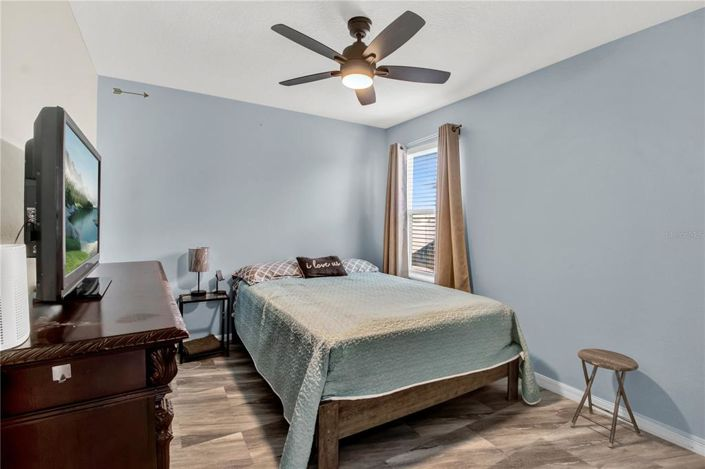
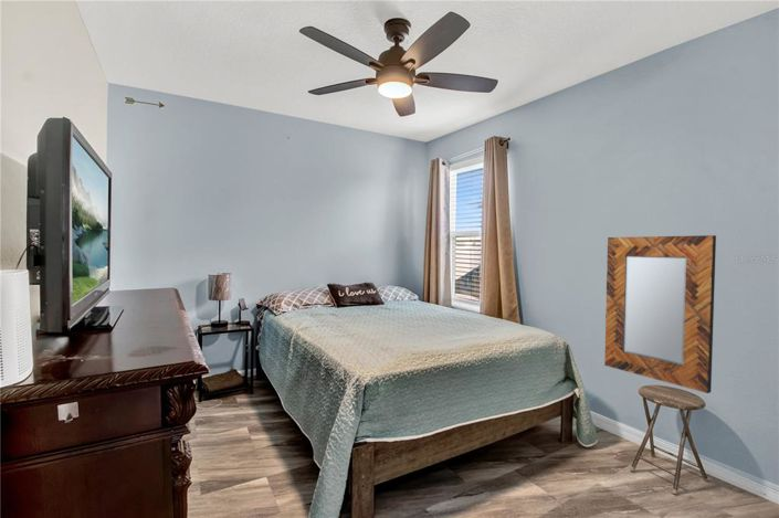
+ home mirror [603,234,717,394]
